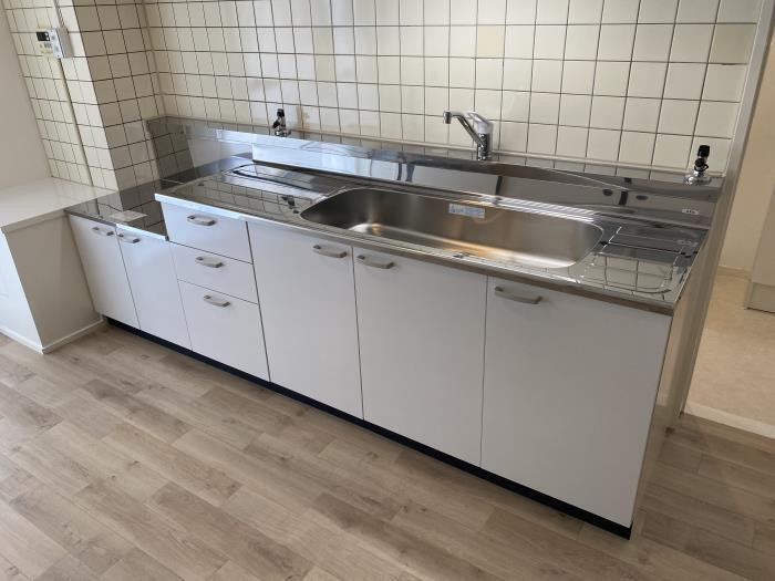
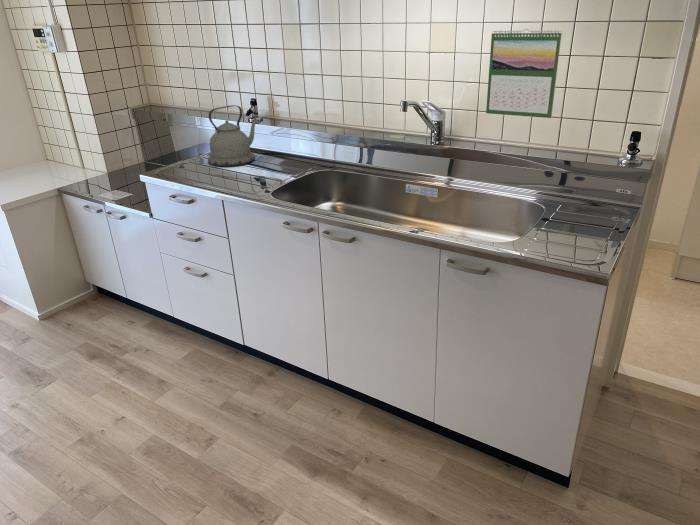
+ kettle [207,104,259,167]
+ calendar [485,28,563,119]
